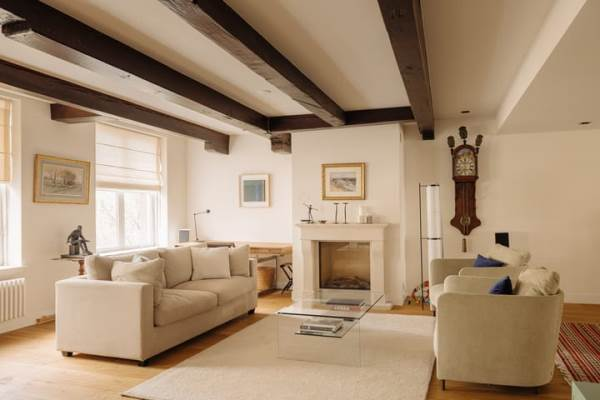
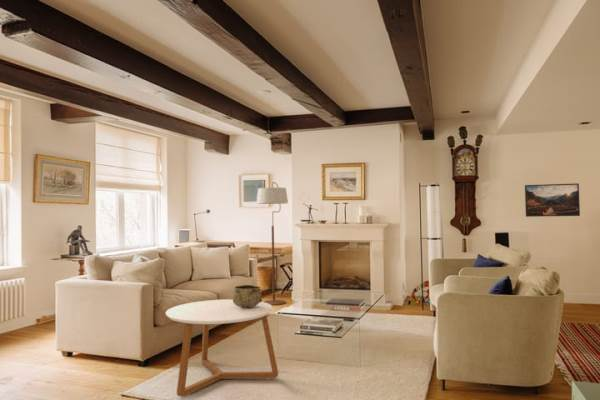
+ decorative bowl [232,284,263,308]
+ coffee table [165,298,279,398]
+ floor lamp [256,181,289,306]
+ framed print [524,182,581,218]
